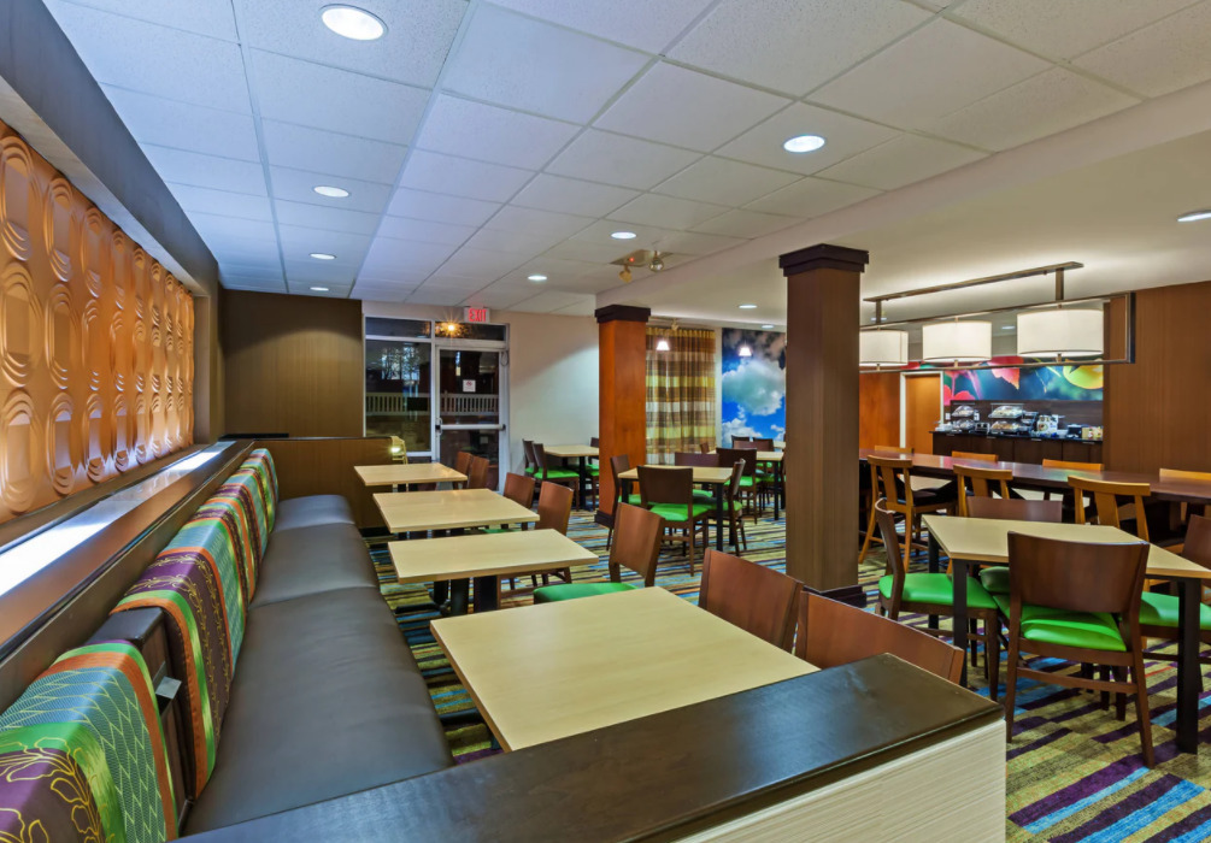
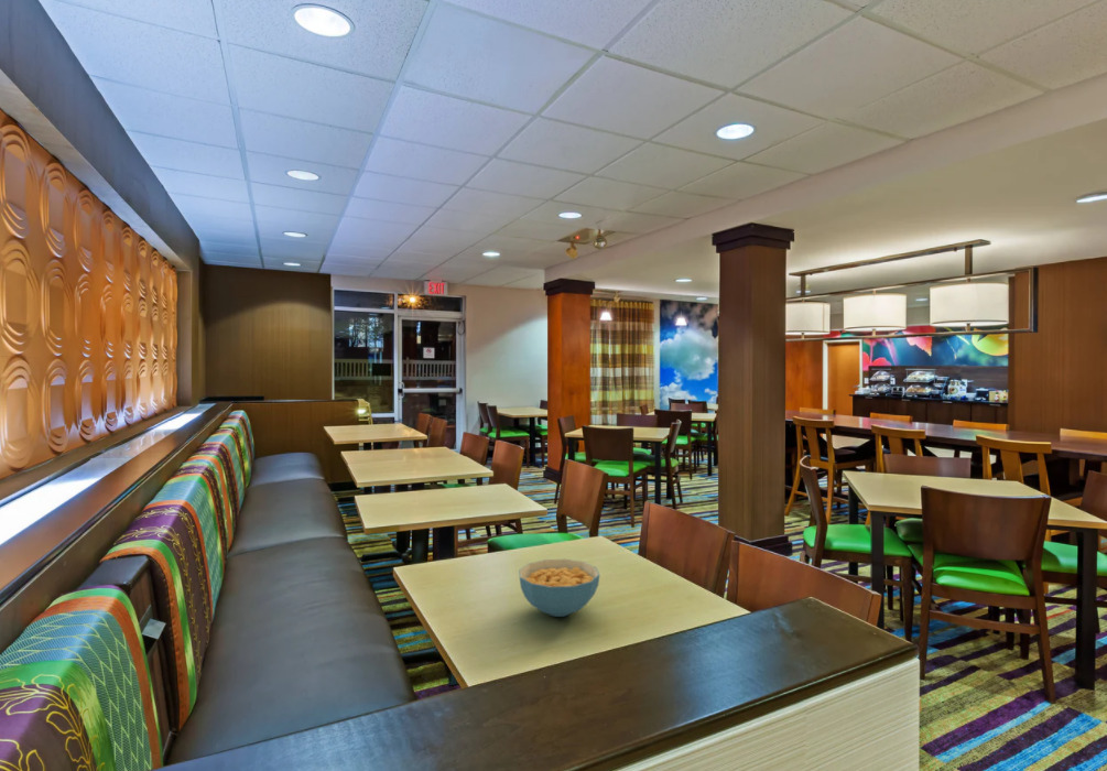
+ cereal bowl [518,558,600,618]
